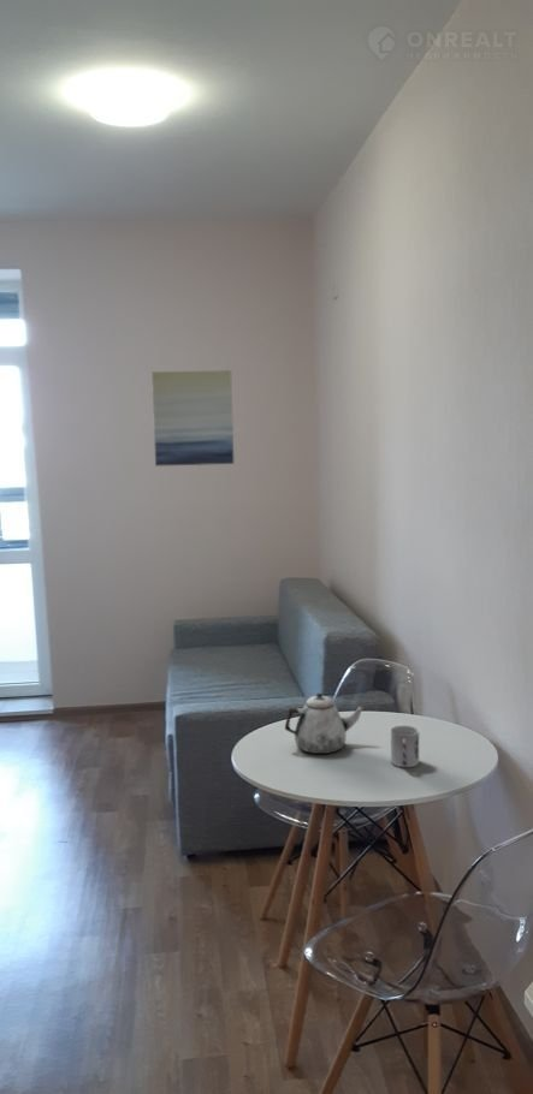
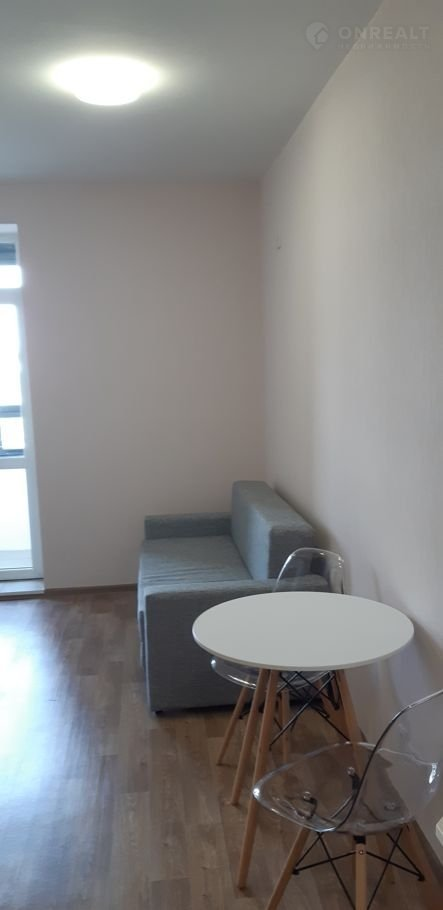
- cup [390,725,420,768]
- wall art [150,369,235,468]
- teapot [284,692,365,755]
